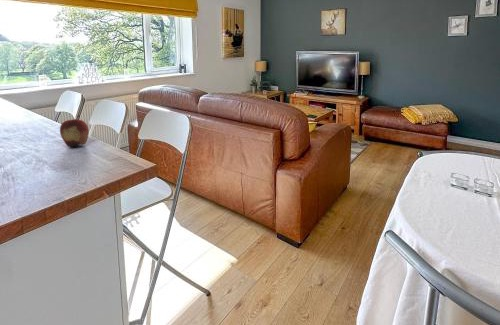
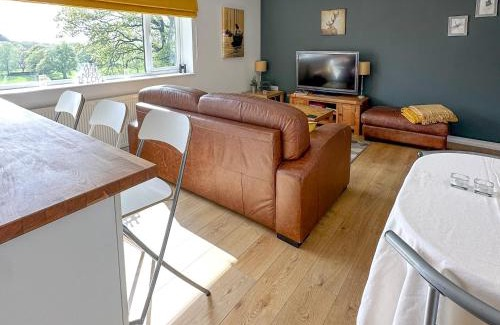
- fruit [59,114,90,148]
